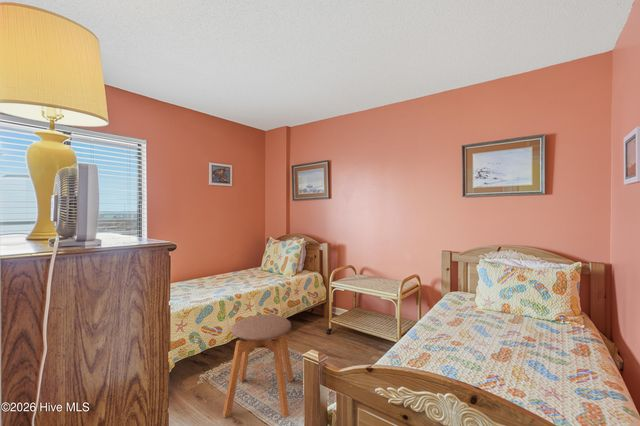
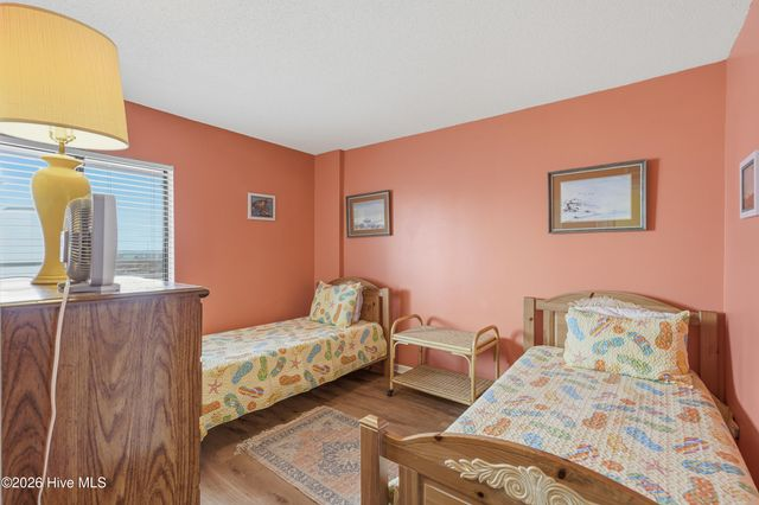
- stool [221,314,295,419]
